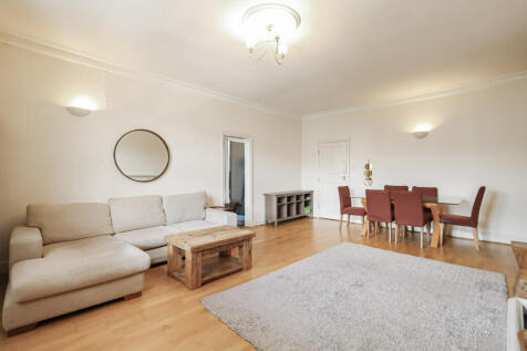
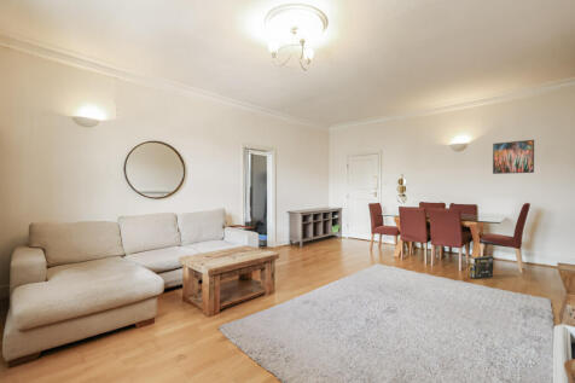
+ box [467,255,495,280]
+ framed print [492,139,535,175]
